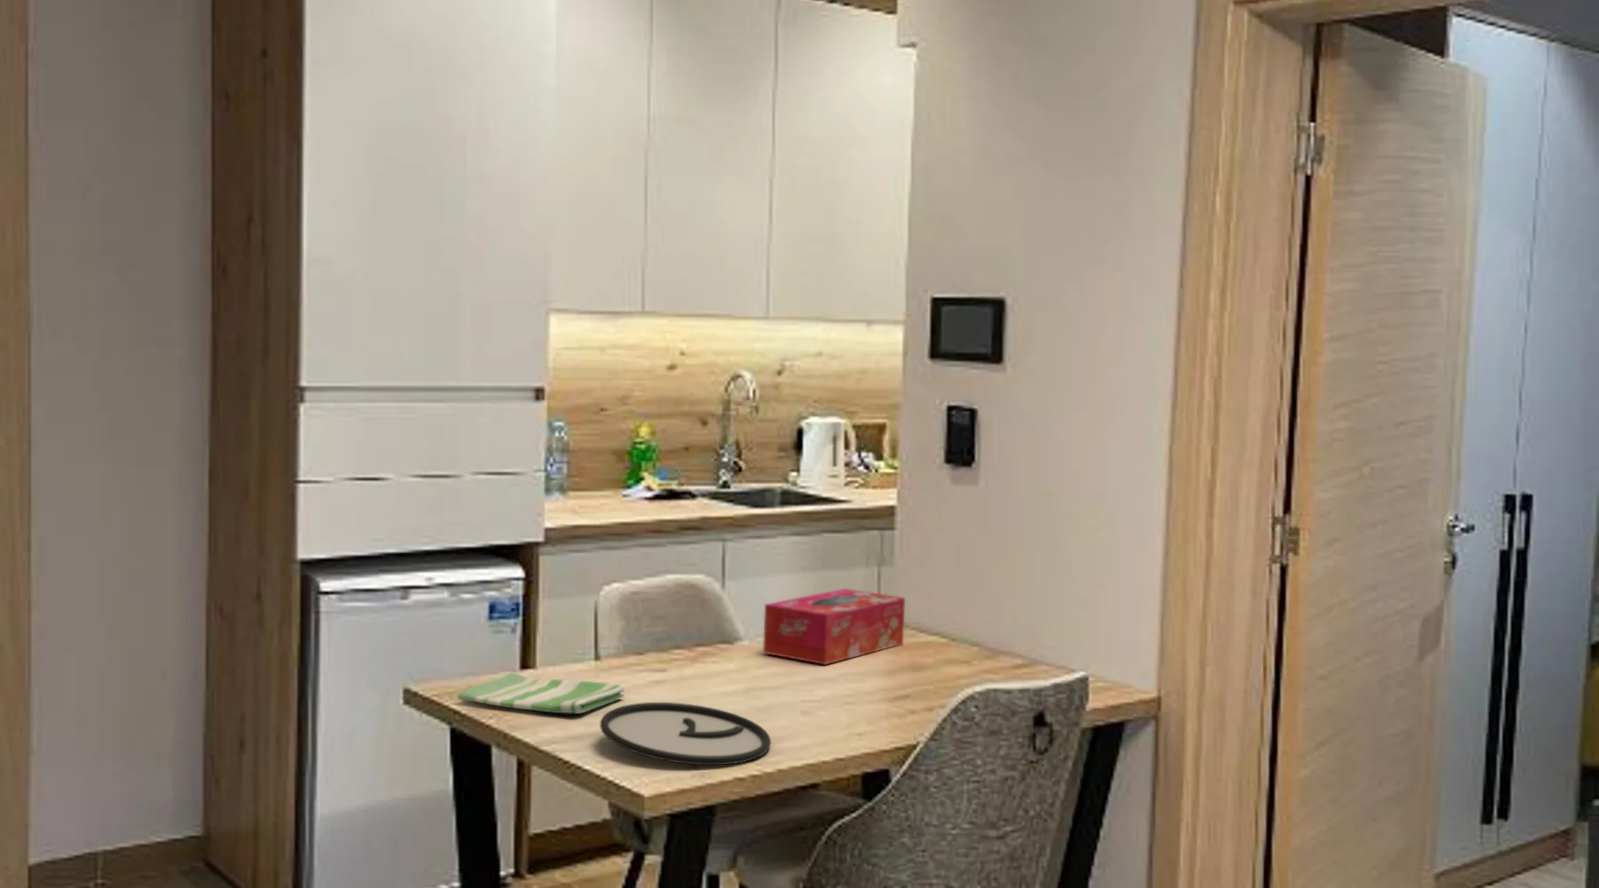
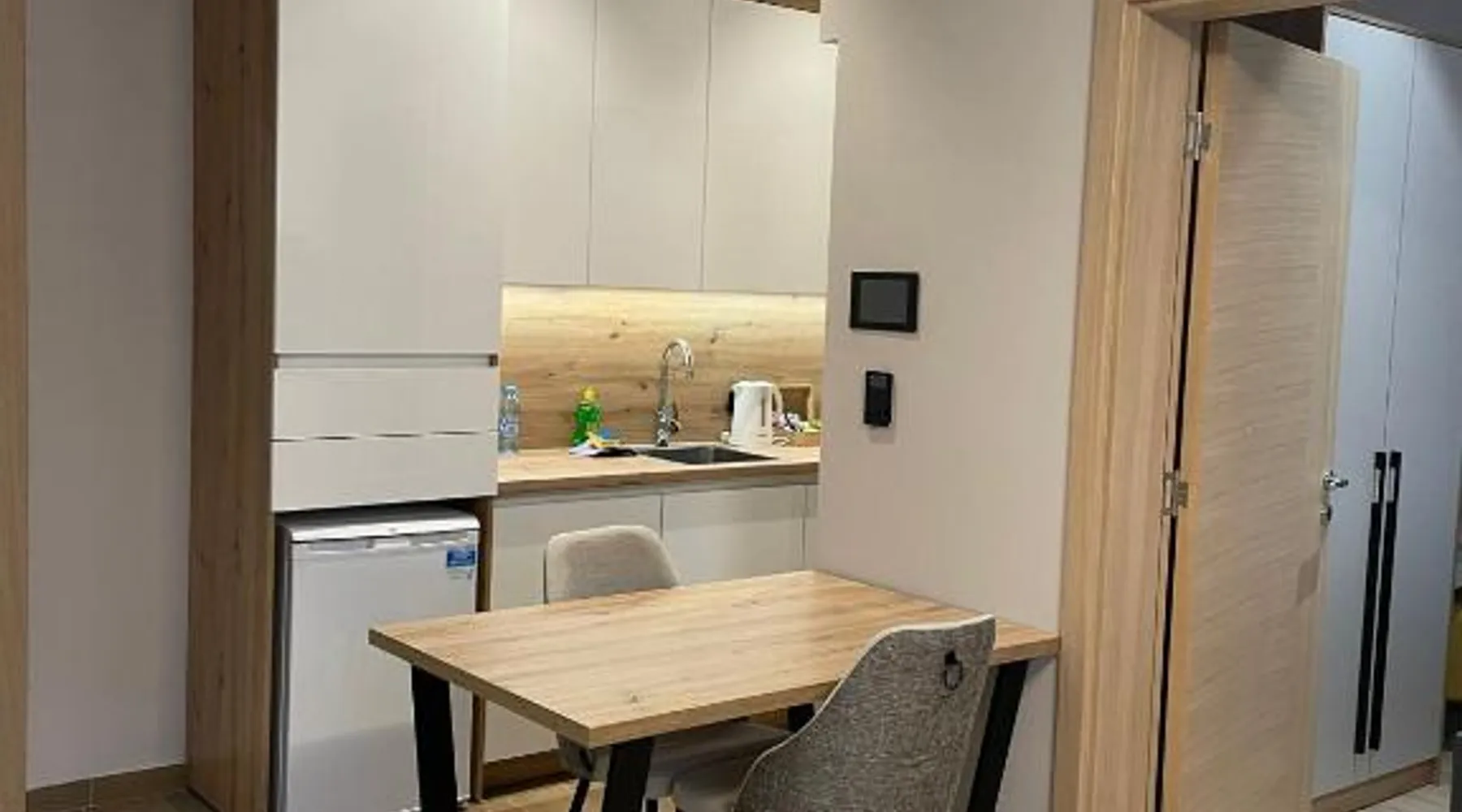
- dish towel [456,671,626,715]
- tissue box [762,588,906,666]
- plate [598,701,772,766]
